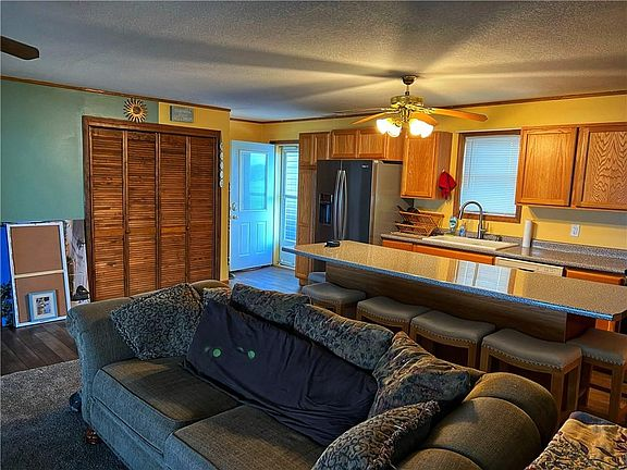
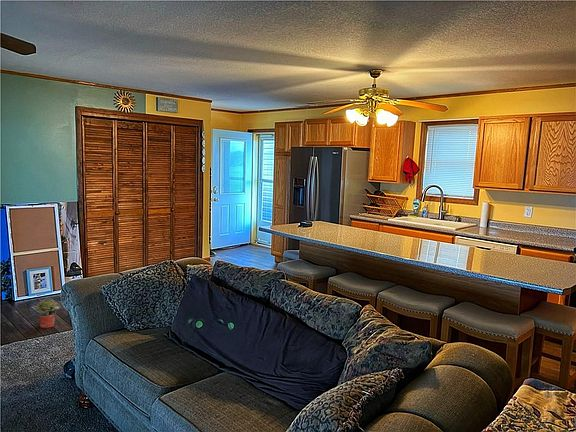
+ potted plant [35,298,61,329]
